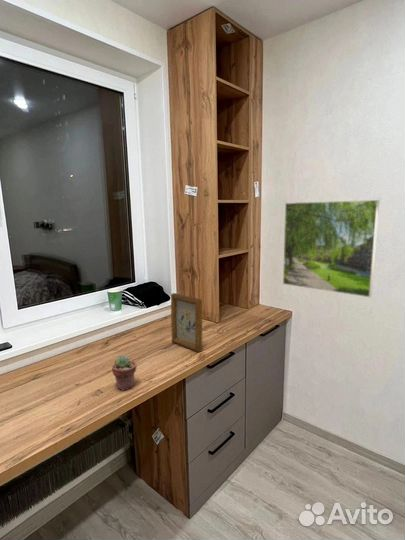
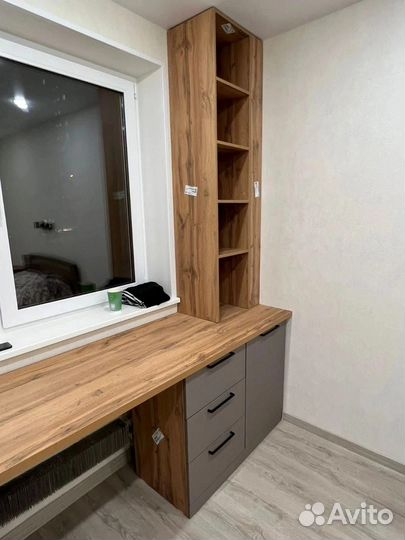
- potted succulent [111,355,137,391]
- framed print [282,199,380,298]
- picture frame [170,292,203,353]
